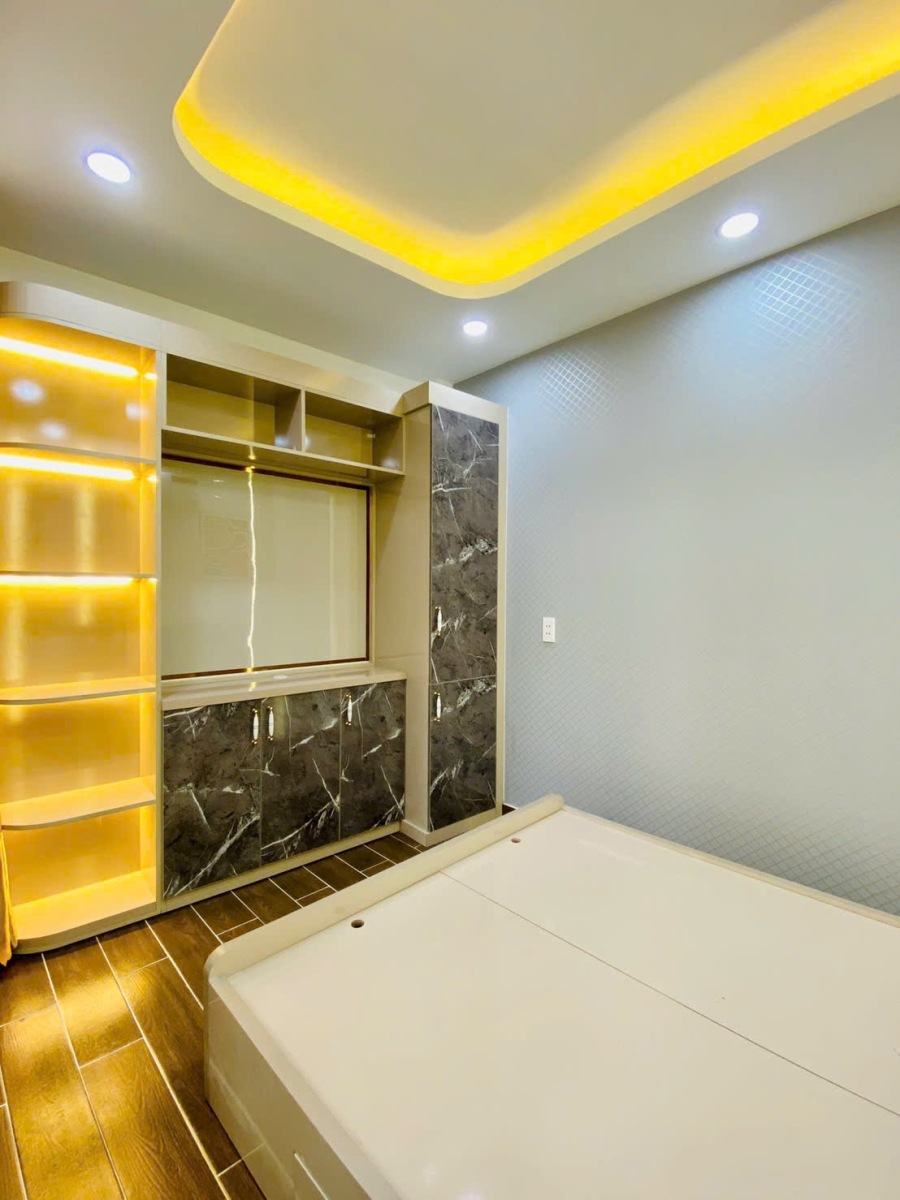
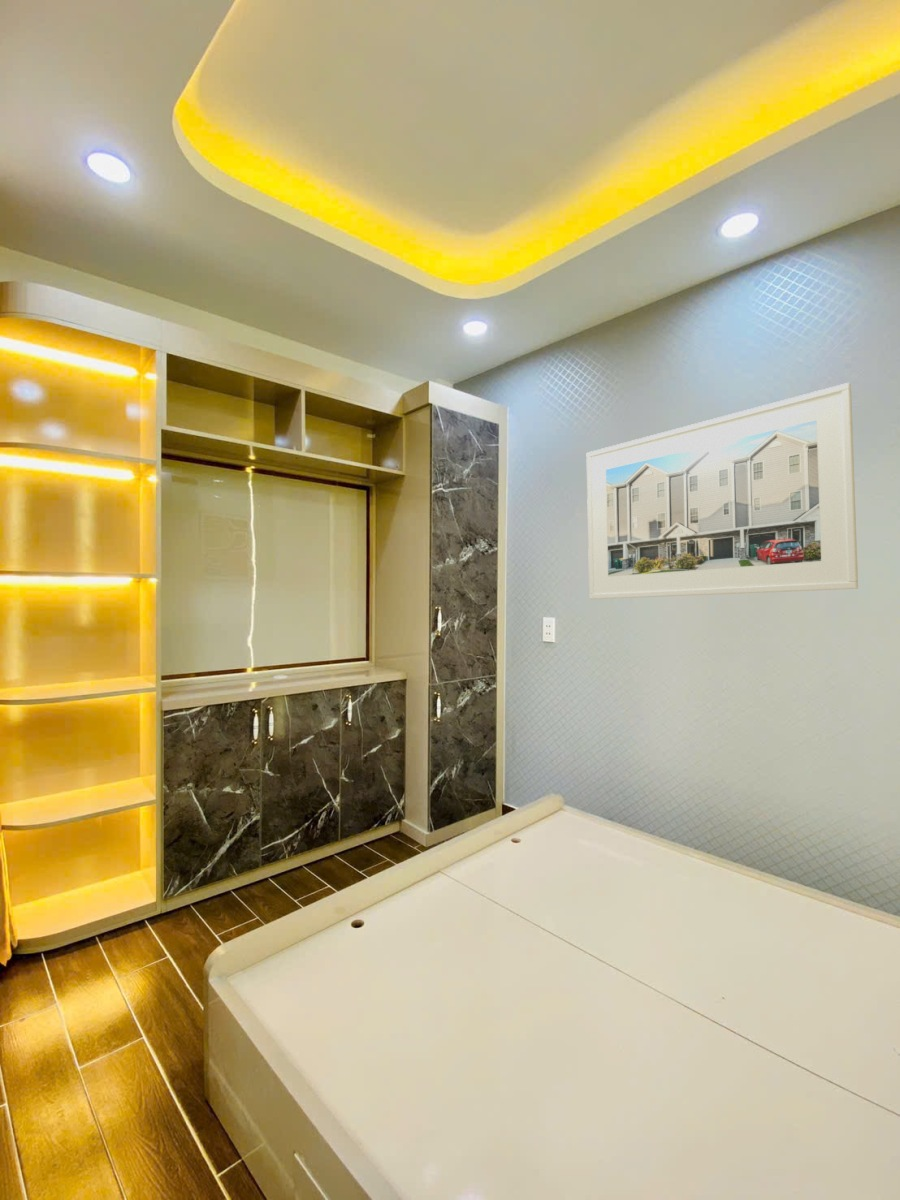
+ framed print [586,382,859,600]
